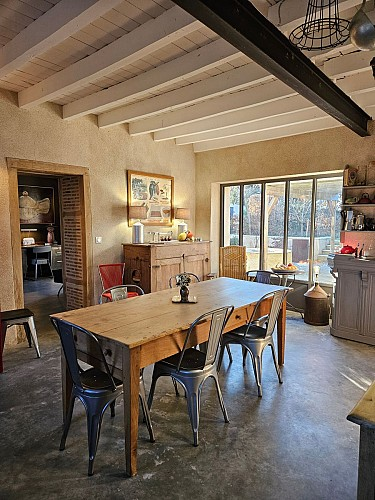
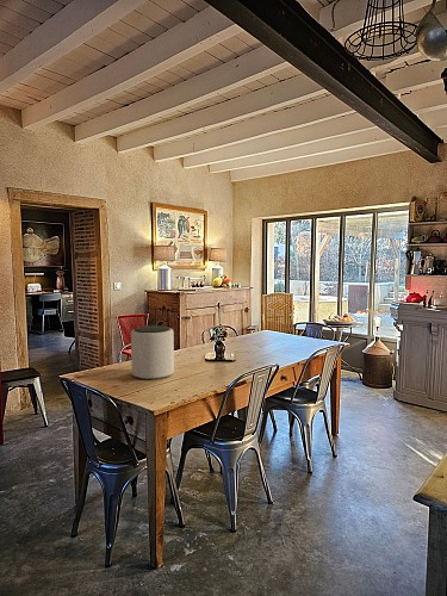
+ plant pot [130,324,175,380]
